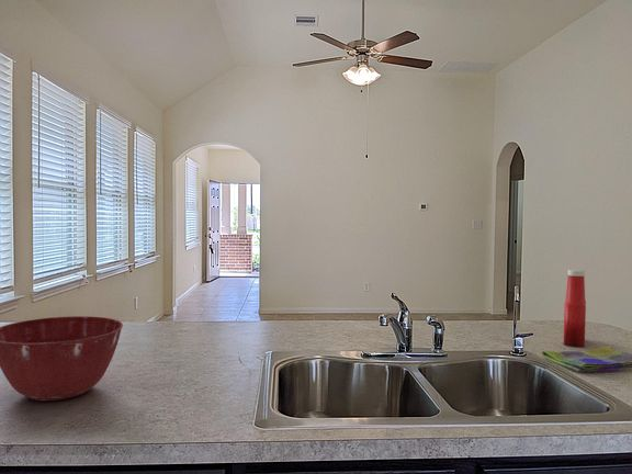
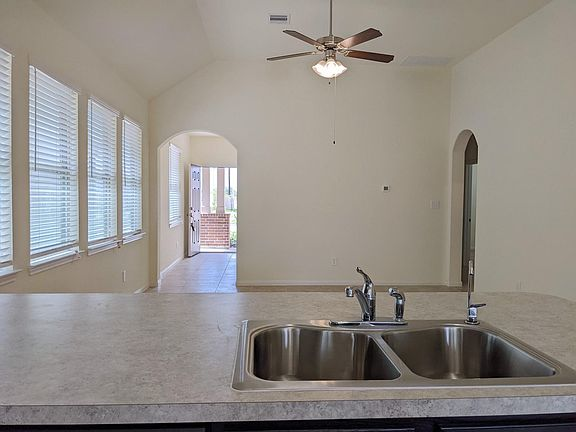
- dish towel [541,347,632,373]
- mixing bowl [0,315,124,402]
- soap bottle [563,269,587,348]
